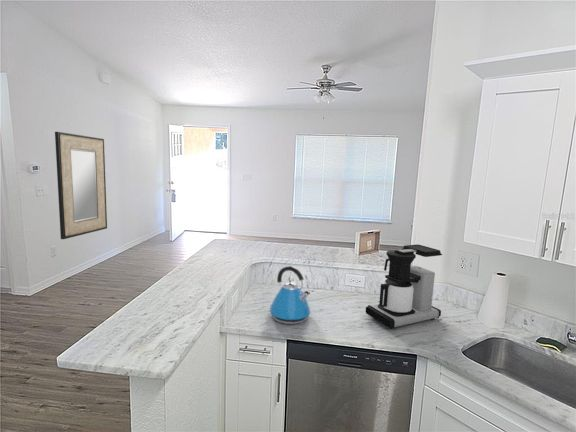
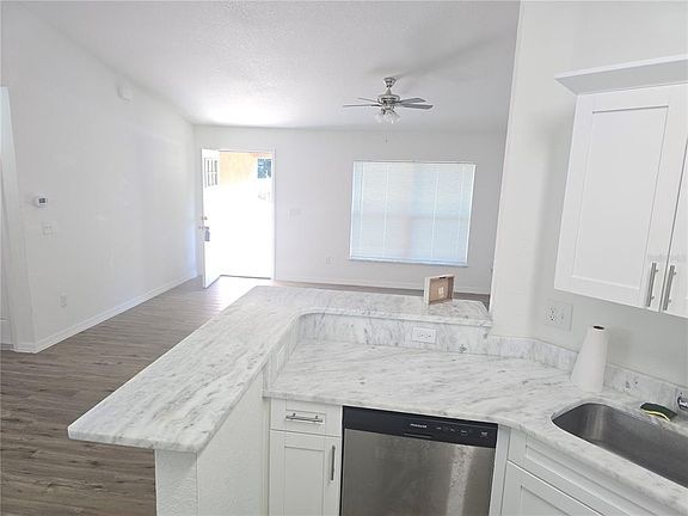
- coffee maker [365,244,443,330]
- kettle [269,265,311,325]
- home mirror [54,131,108,240]
